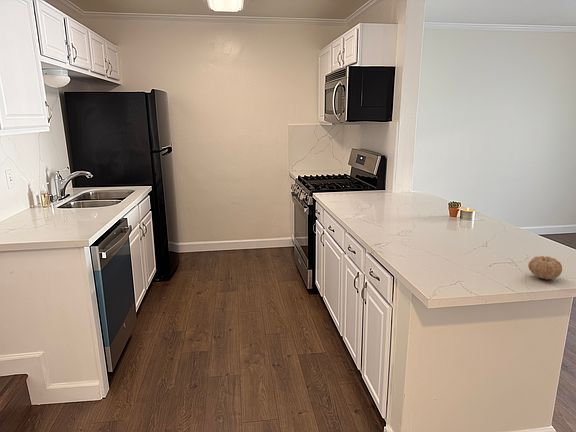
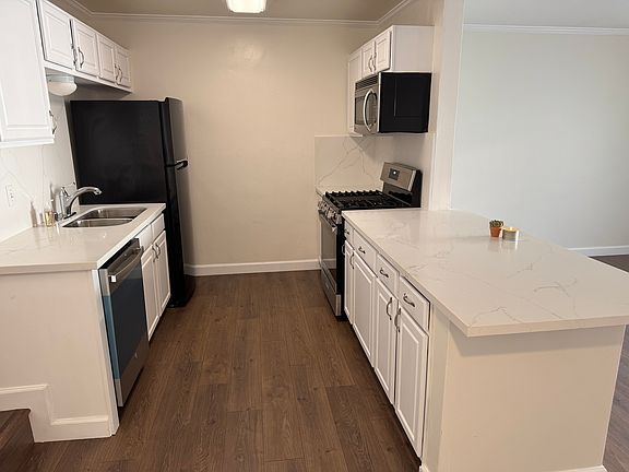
- fruit [527,255,563,280]
